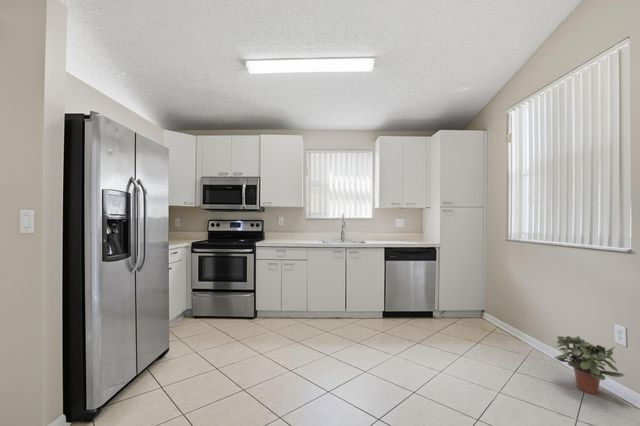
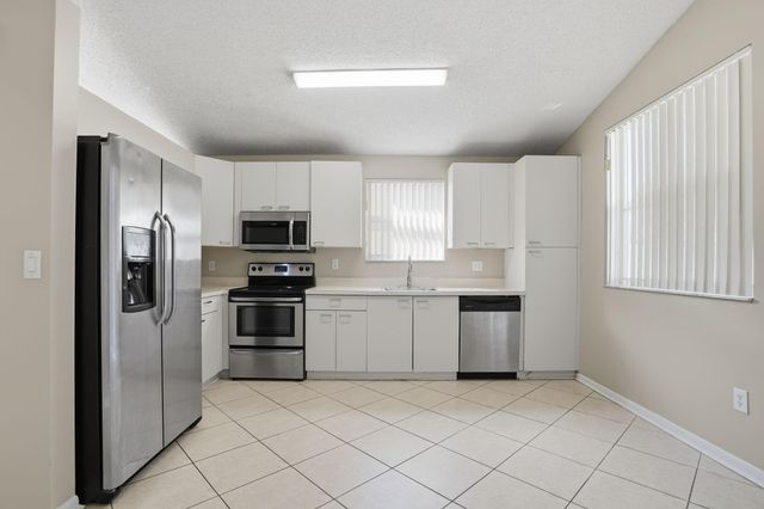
- potted plant [553,335,626,395]
